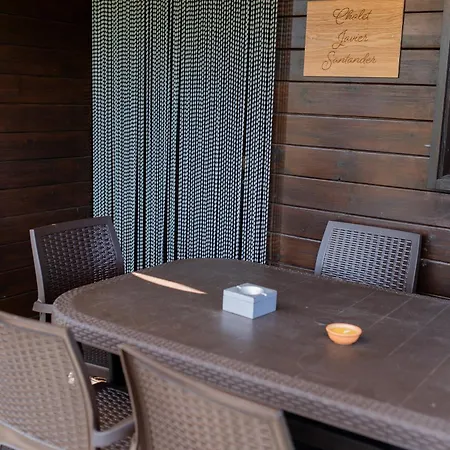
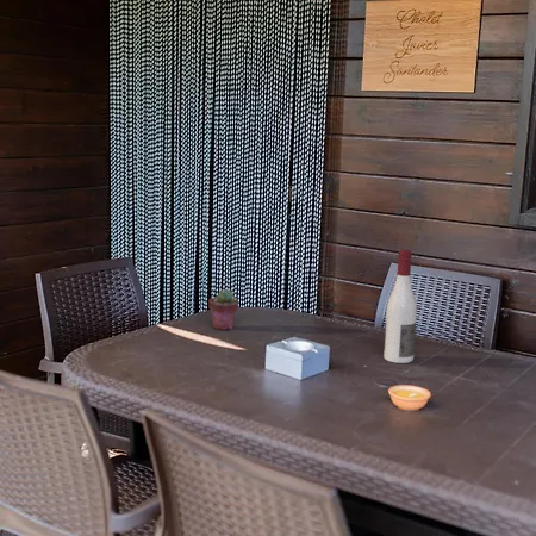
+ alcohol [382,248,418,364]
+ potted succulent [207,288,239,331]
